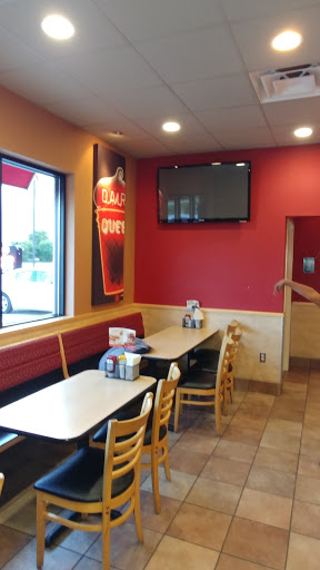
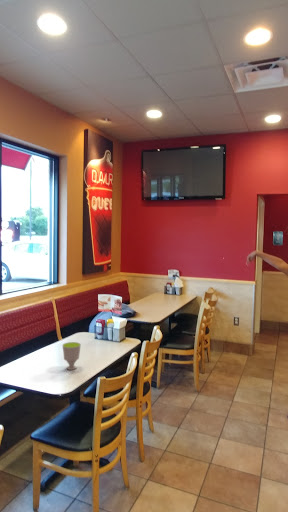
+ cup [61,341,82,371]
